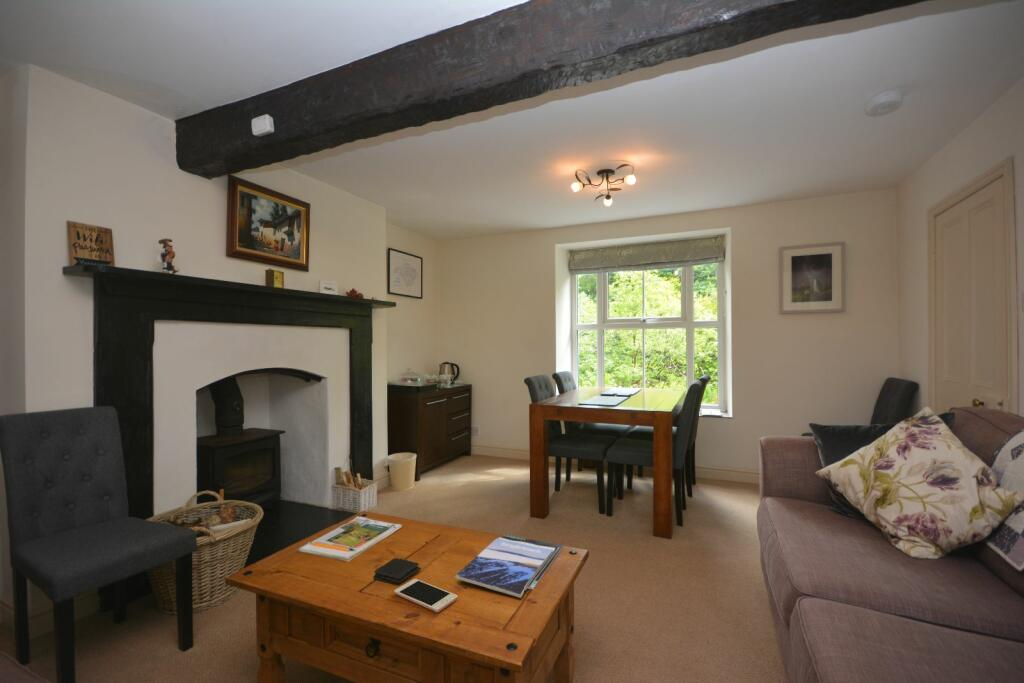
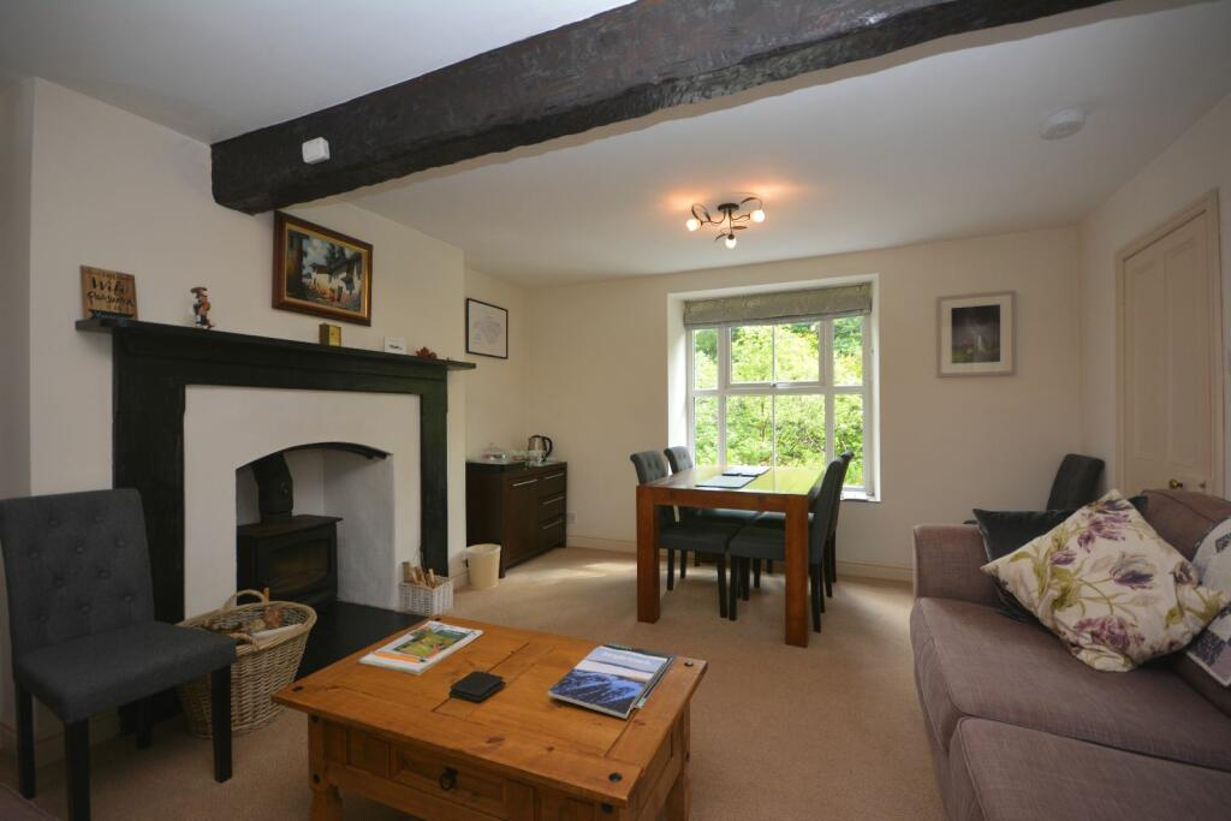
- cell phone [393,578,459,613]
